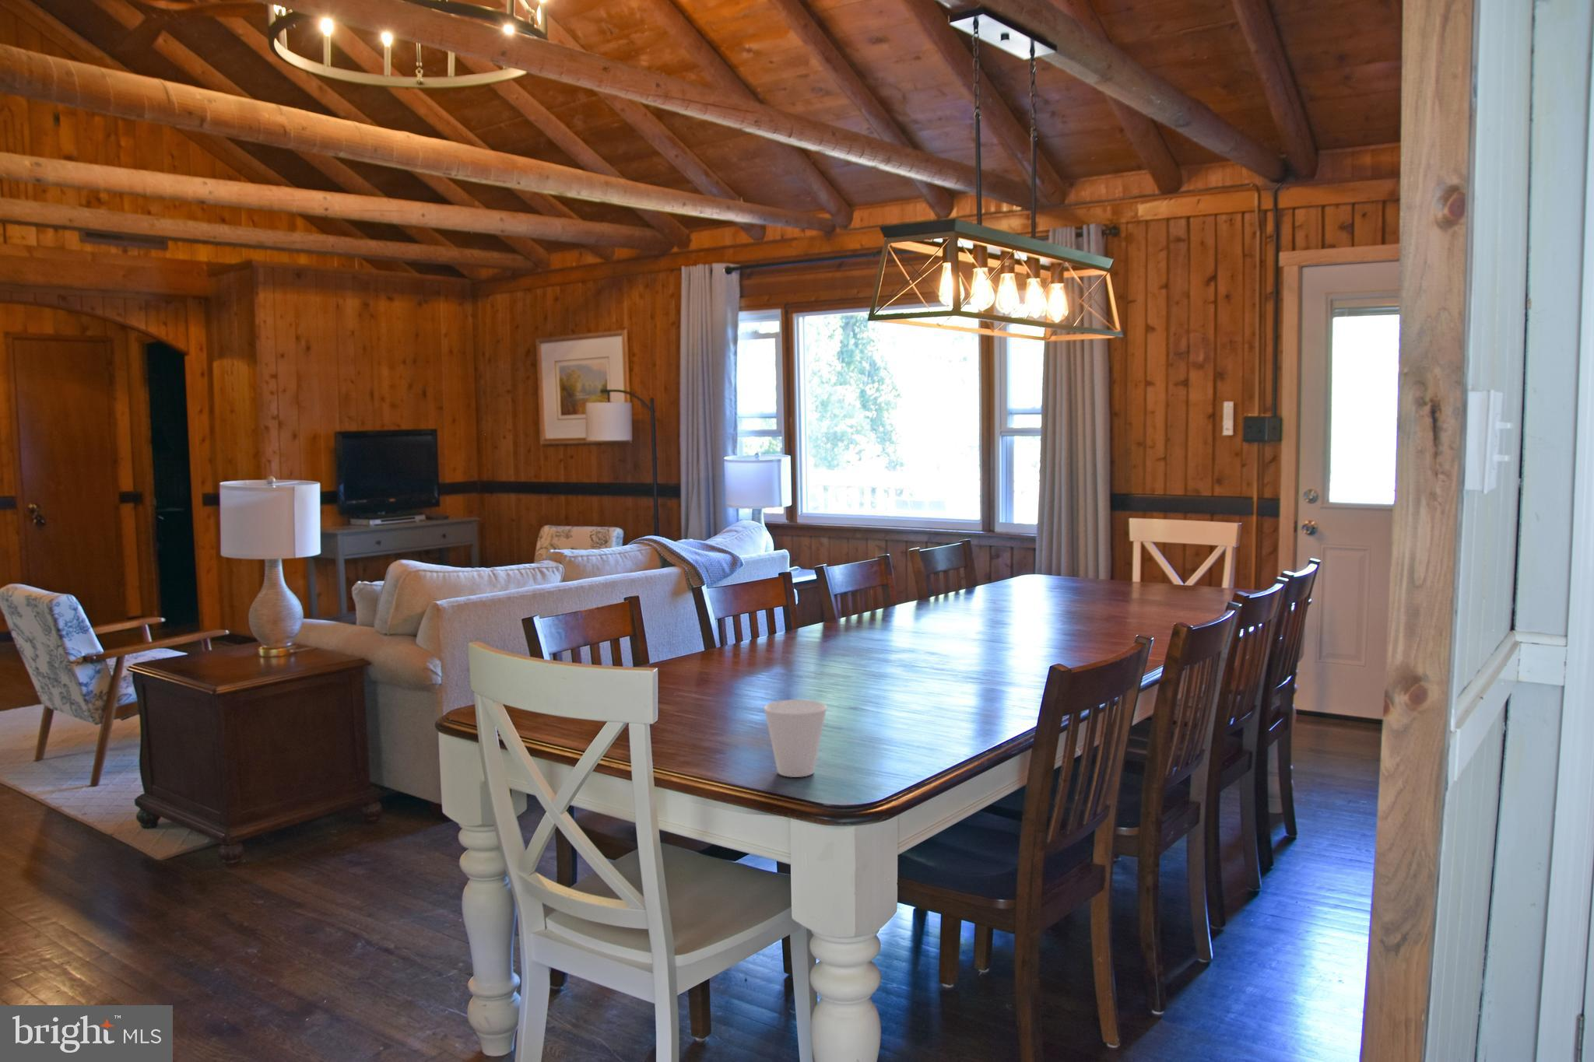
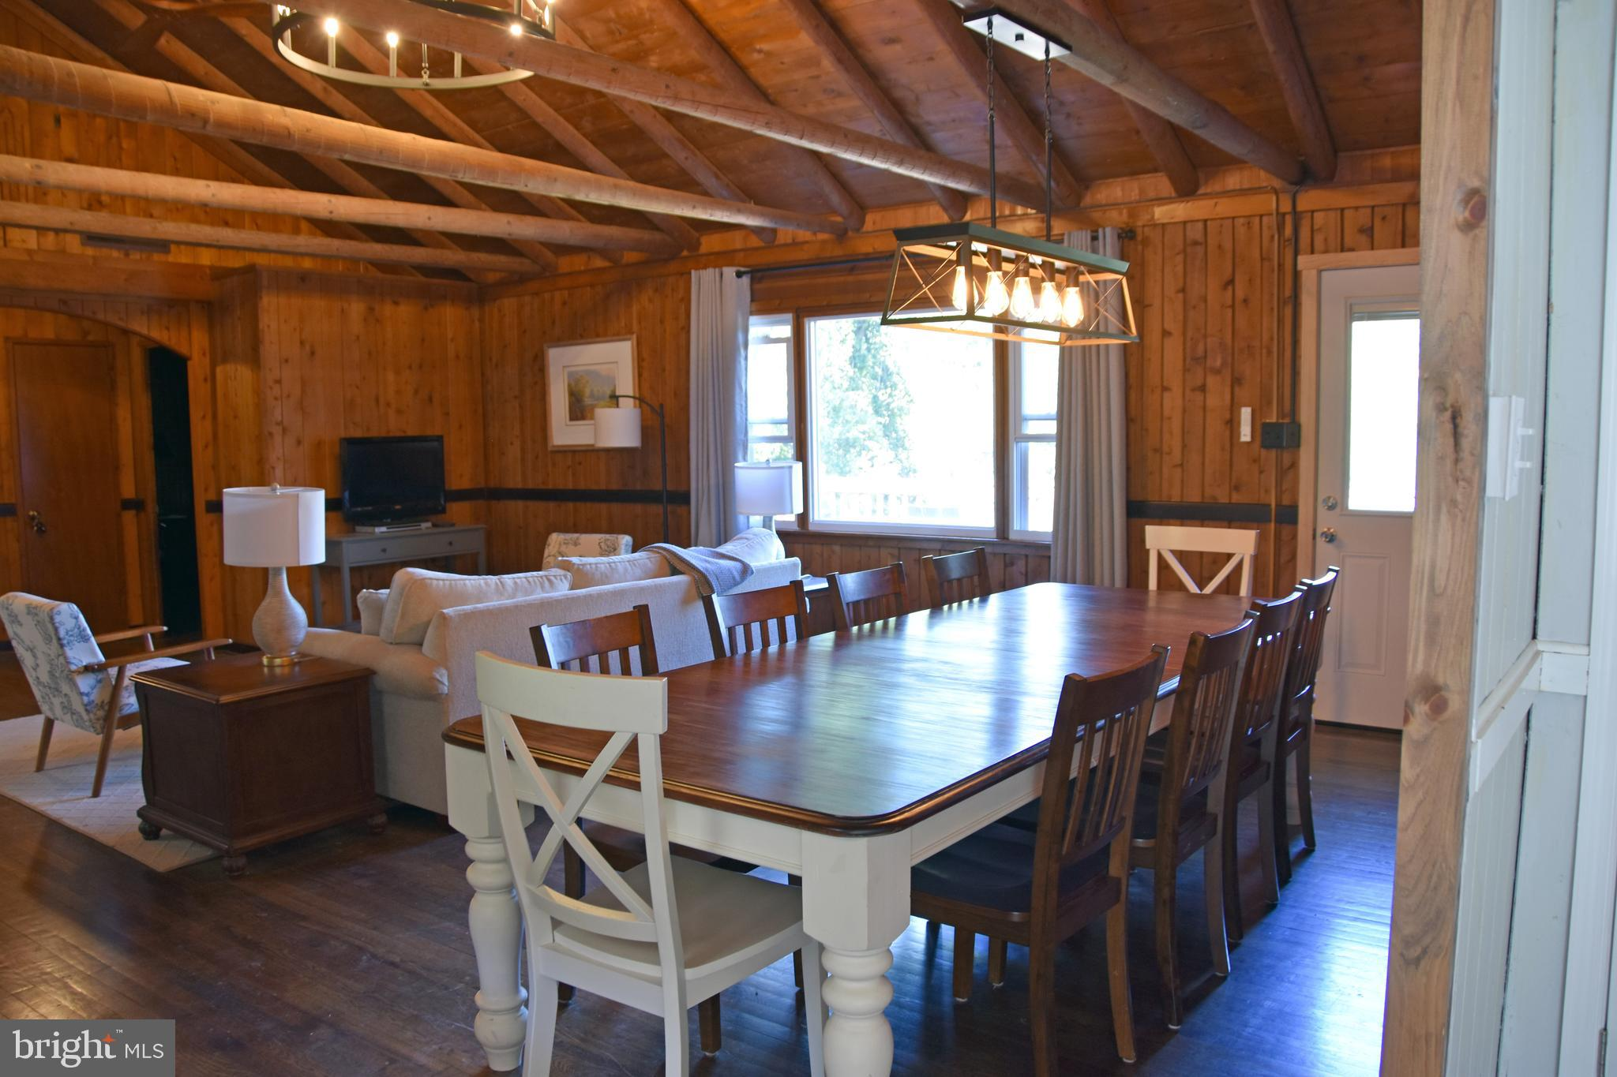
- cup [763,698,828,778]
